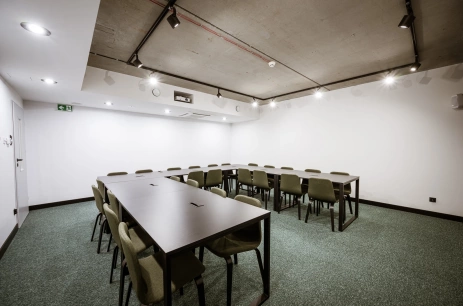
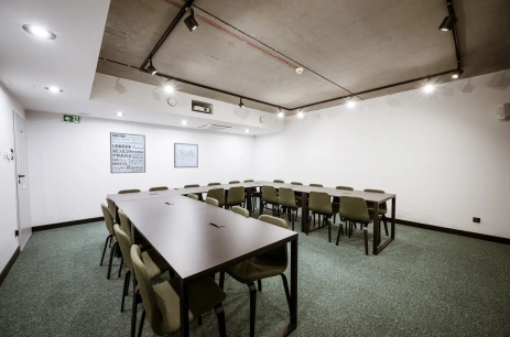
+ wall art [173,142,199,168]
+ wall art [109,131,147,174]
